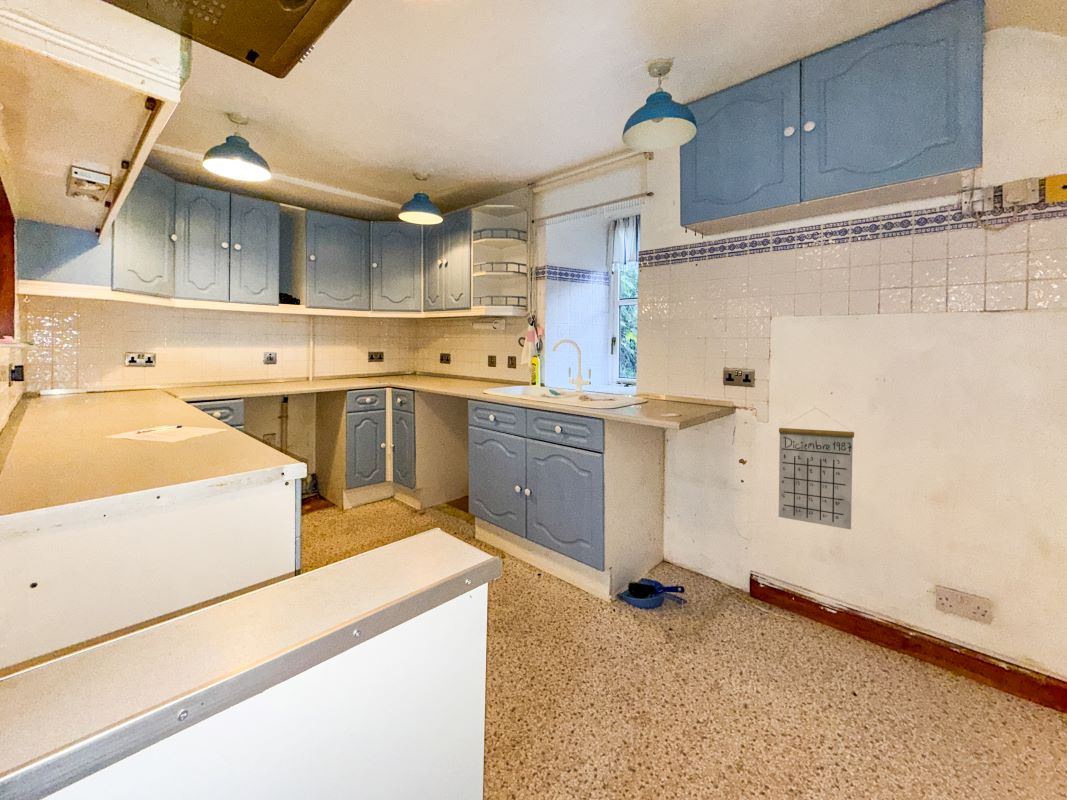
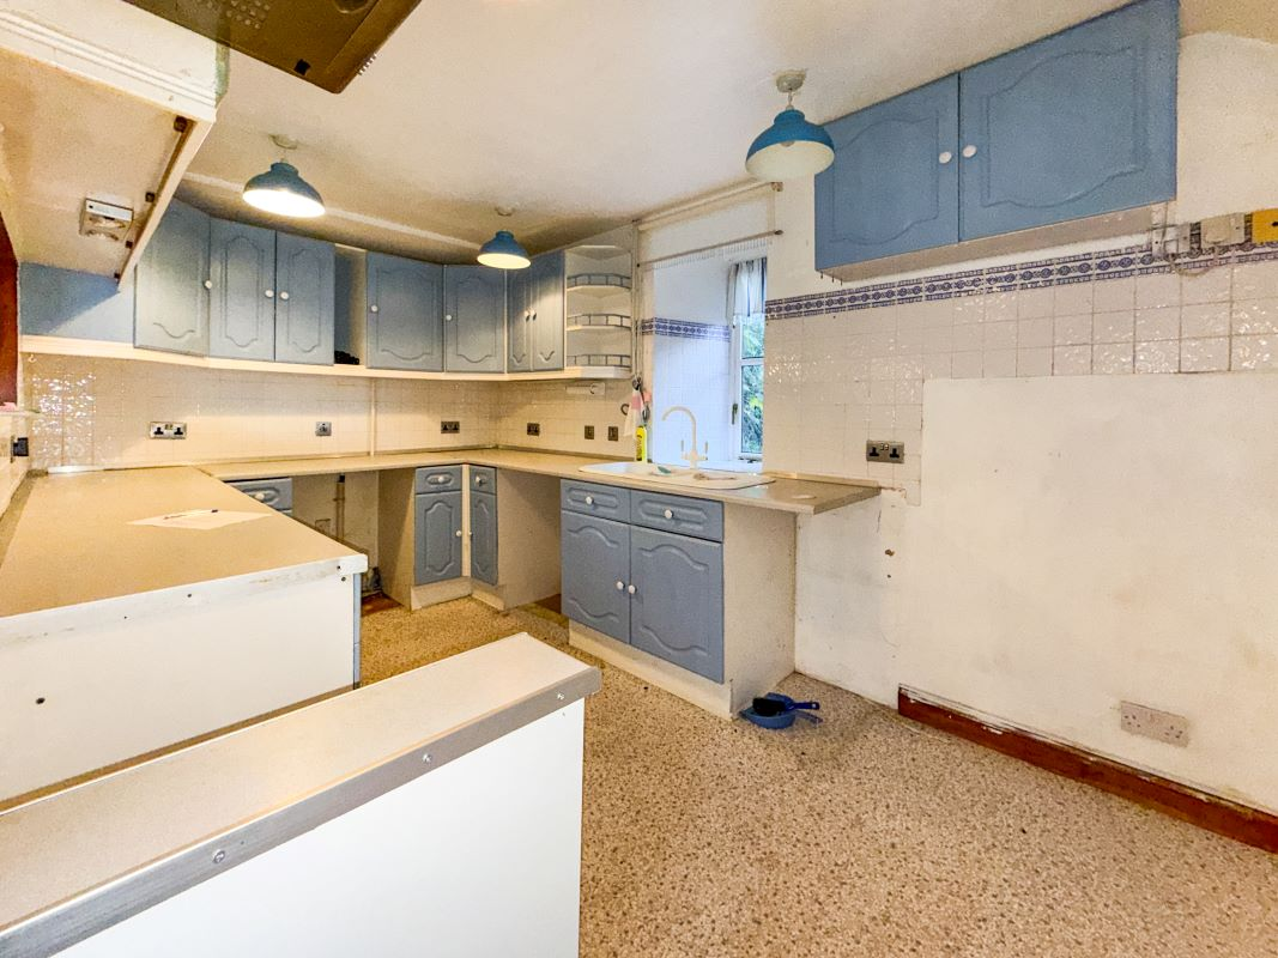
- calendar [778,407,855,531]
